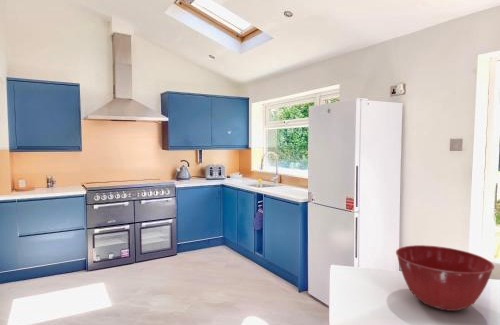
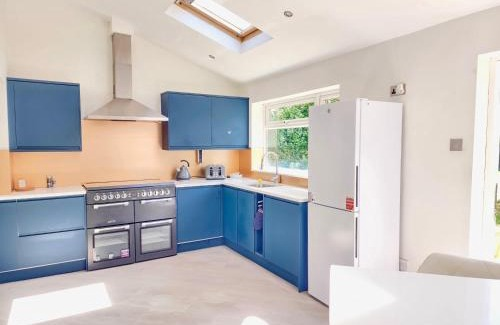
- mixing bowl [395,244,495,312]
